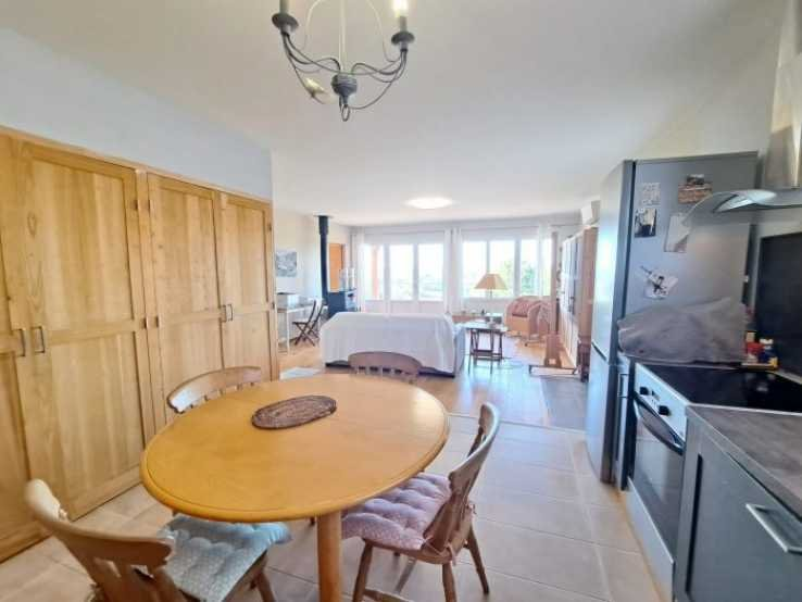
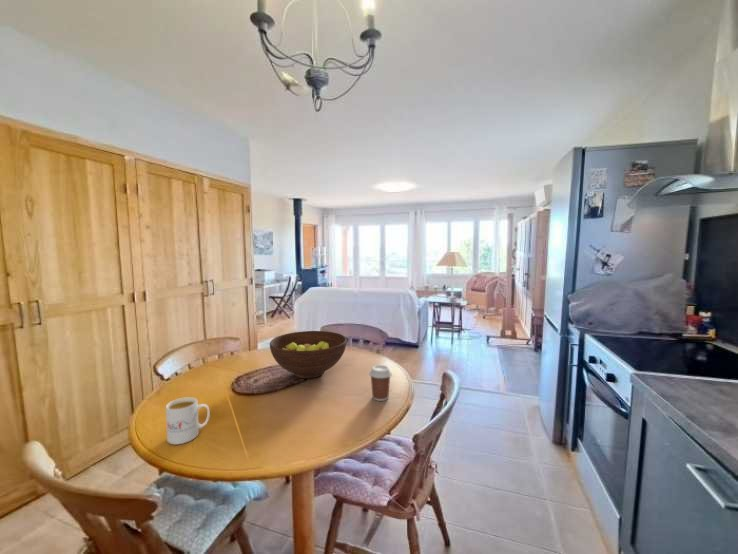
+ coffee cup [368,364,393,402]
+ fruit bowl [269,330,348,379]
+ mug [165,396,211,445]
